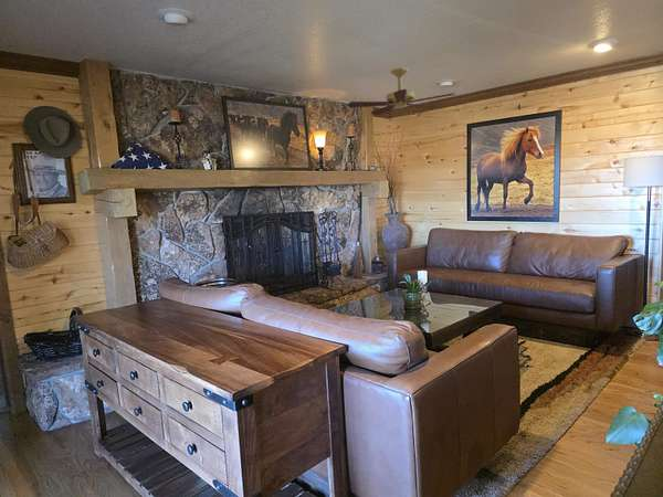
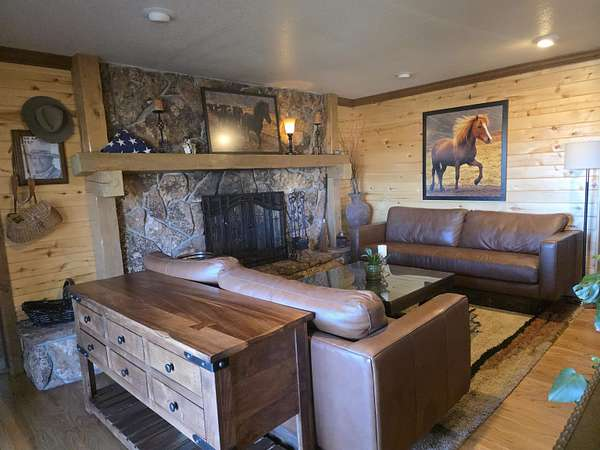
- ceiling fan [346,66,456,116]
